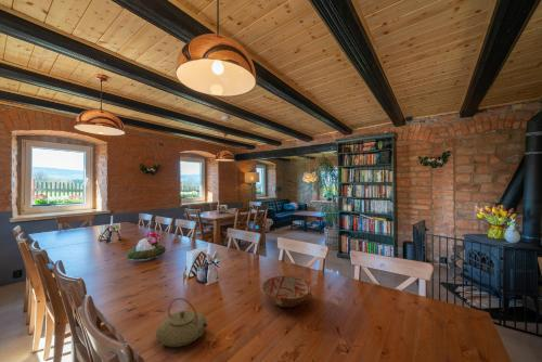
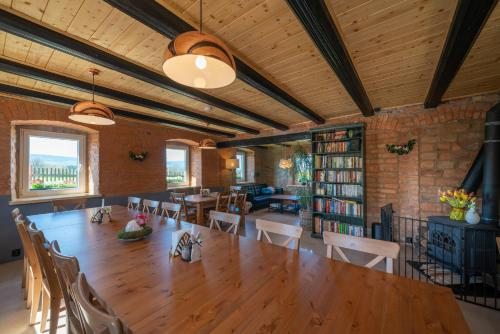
- bowl [261,275,312,309]
- teapot [155,297,209,348]
